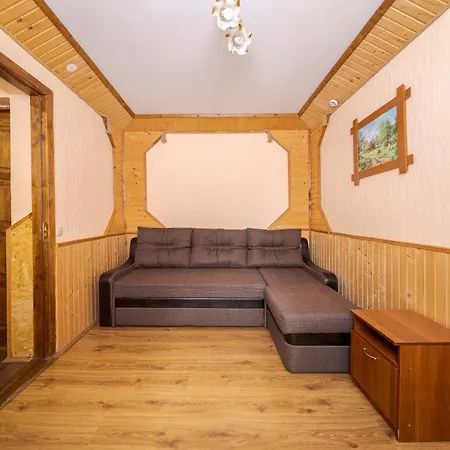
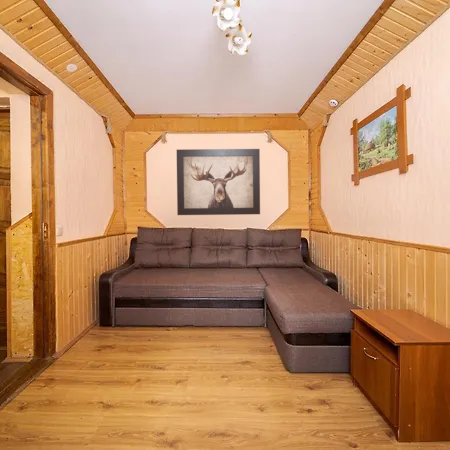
+ wall art [176,148,261,216]
